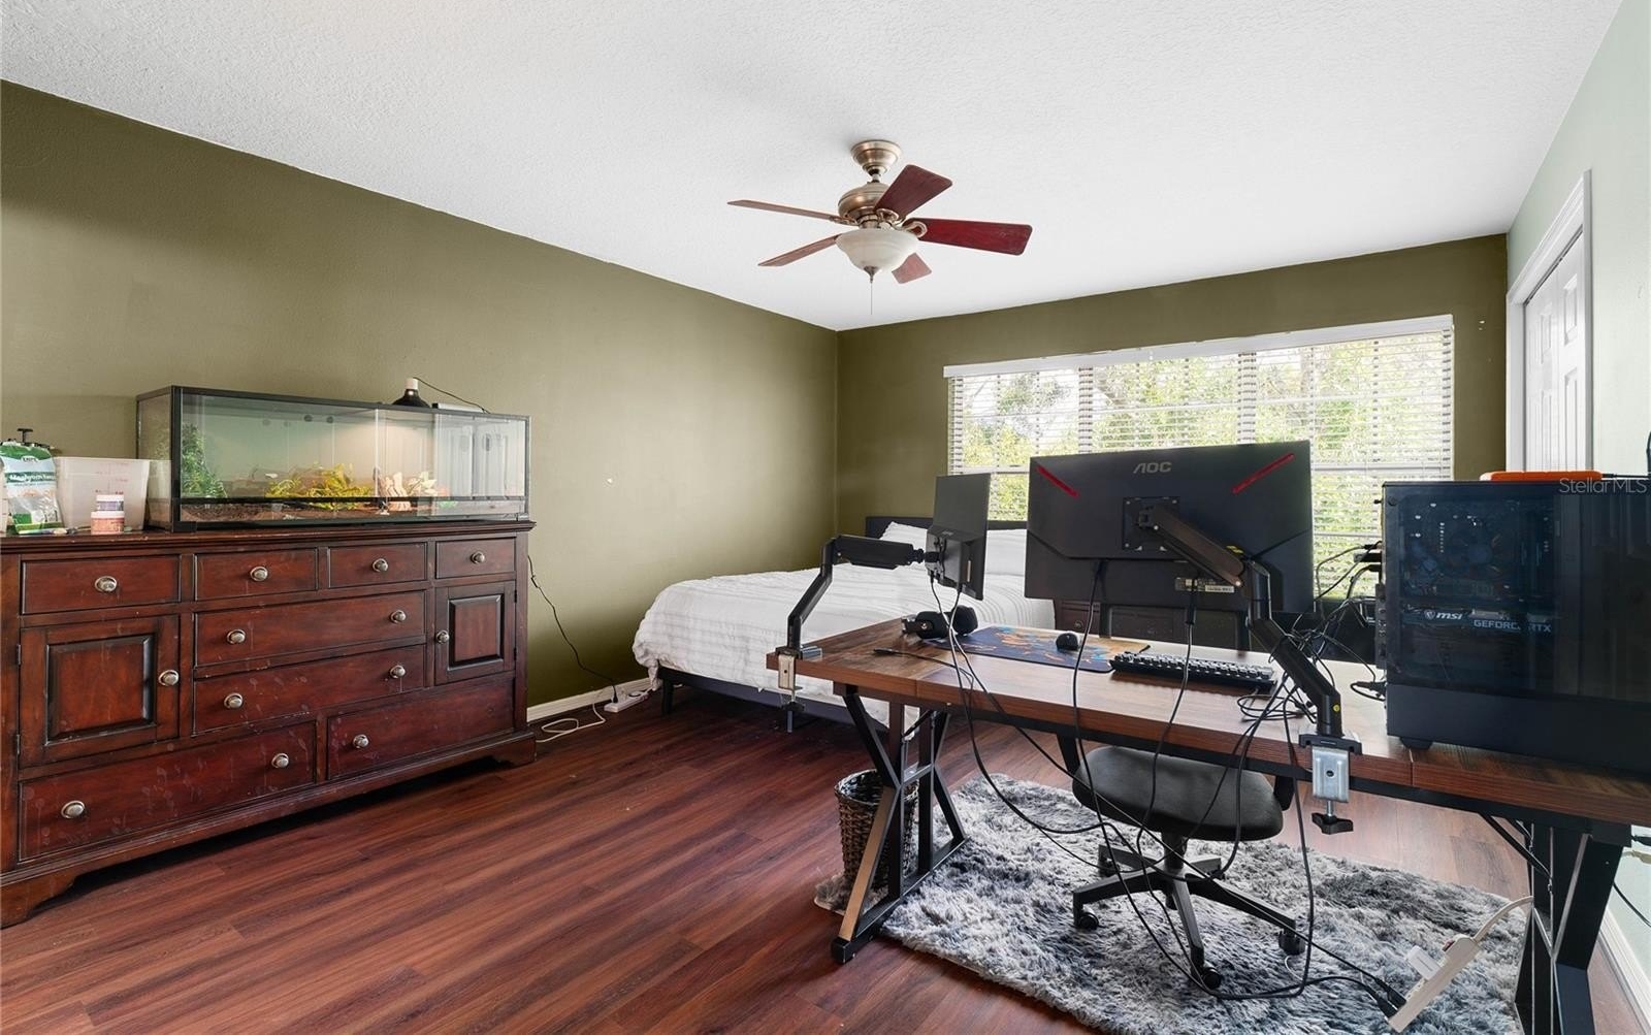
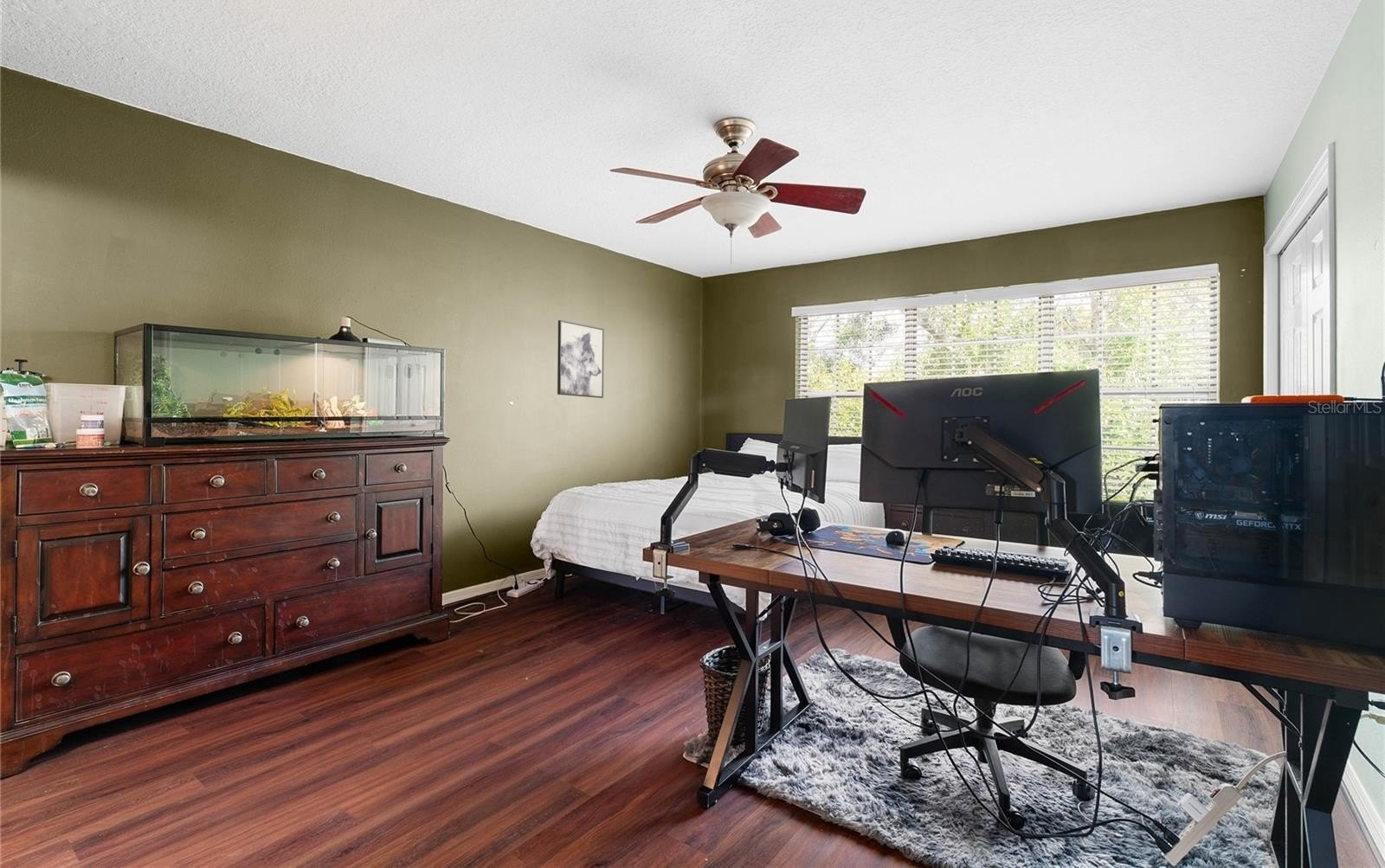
+ wall art [557,319,605,399]
